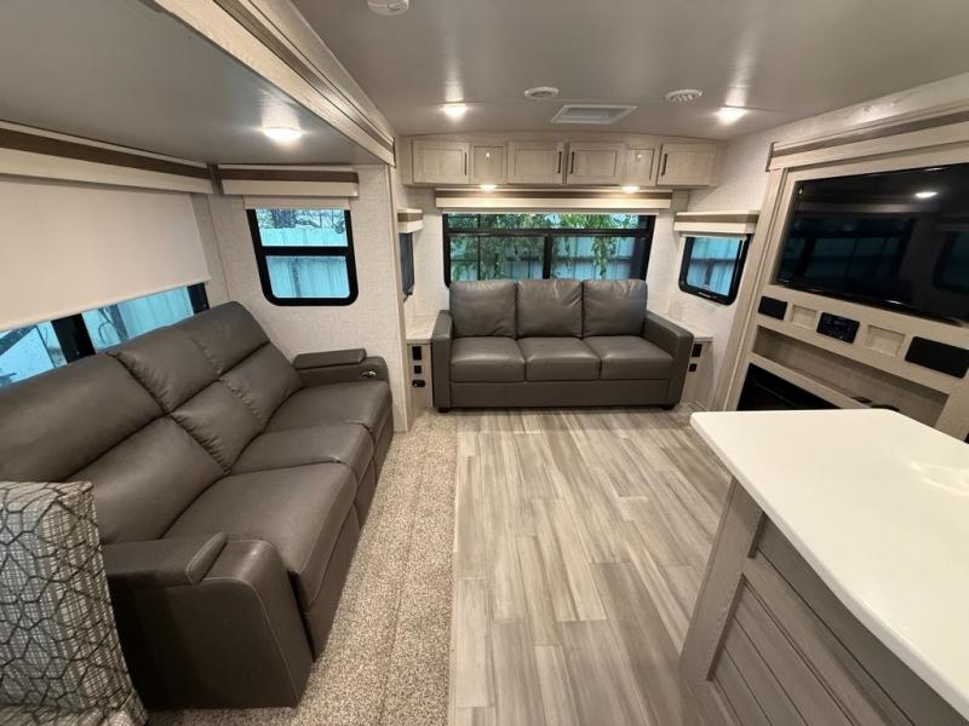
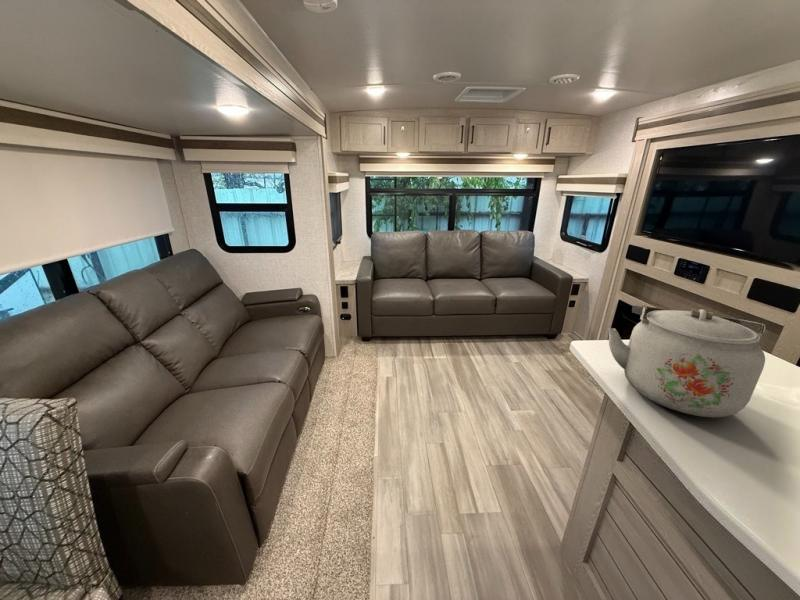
+ kettle [607,304,767,418]
